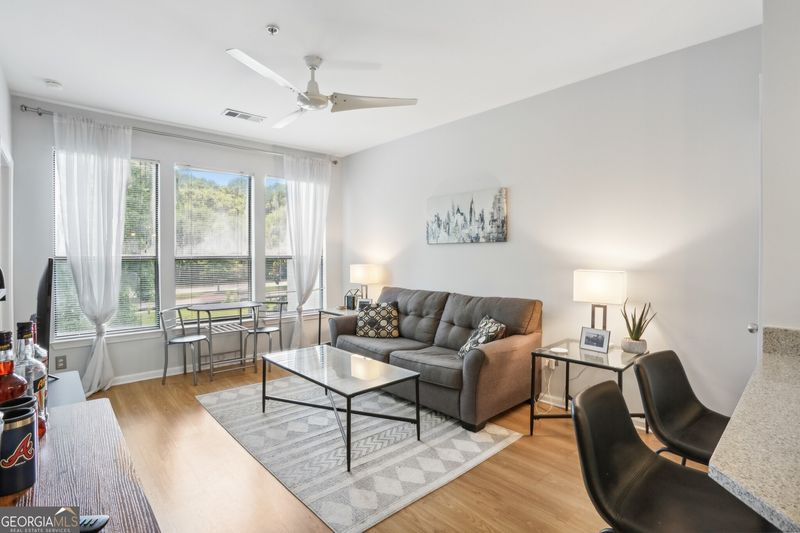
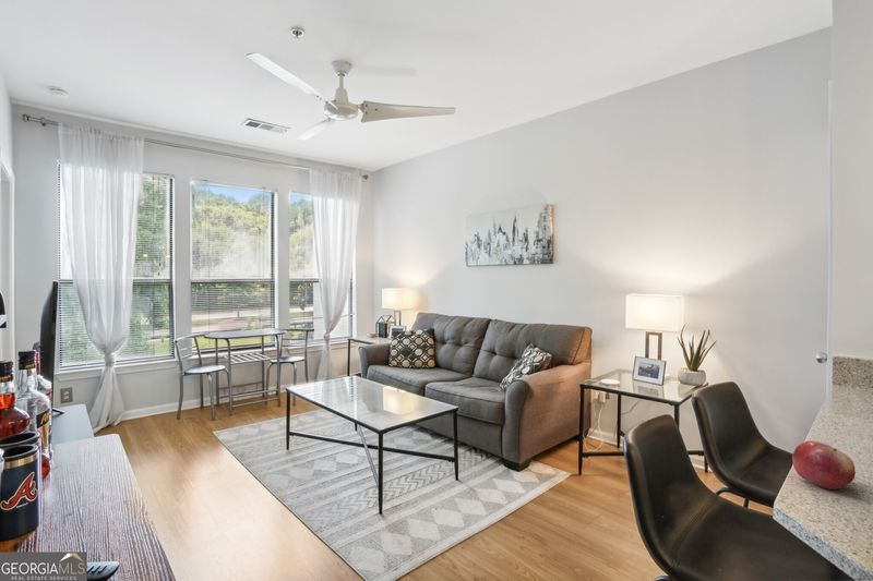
+ fruit [791,439,857,491]
